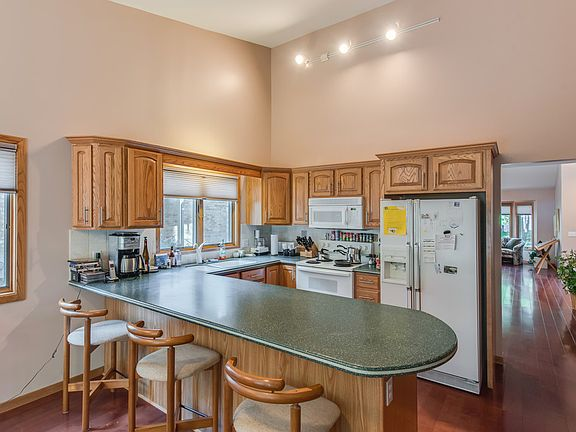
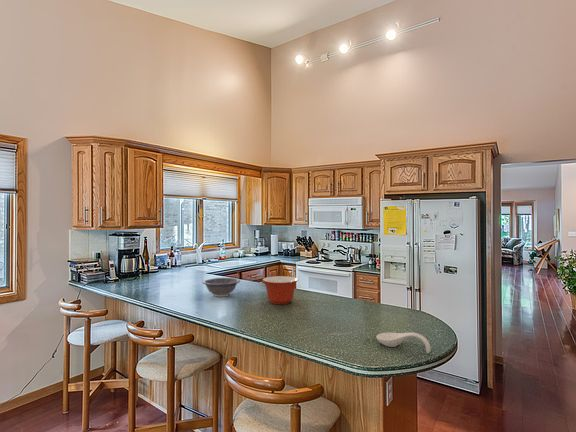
+ mixing bowl [262,275,299,305]
+ decorative bowl [201,277,241,298]
+ spoon rest [375,331,432,354]
